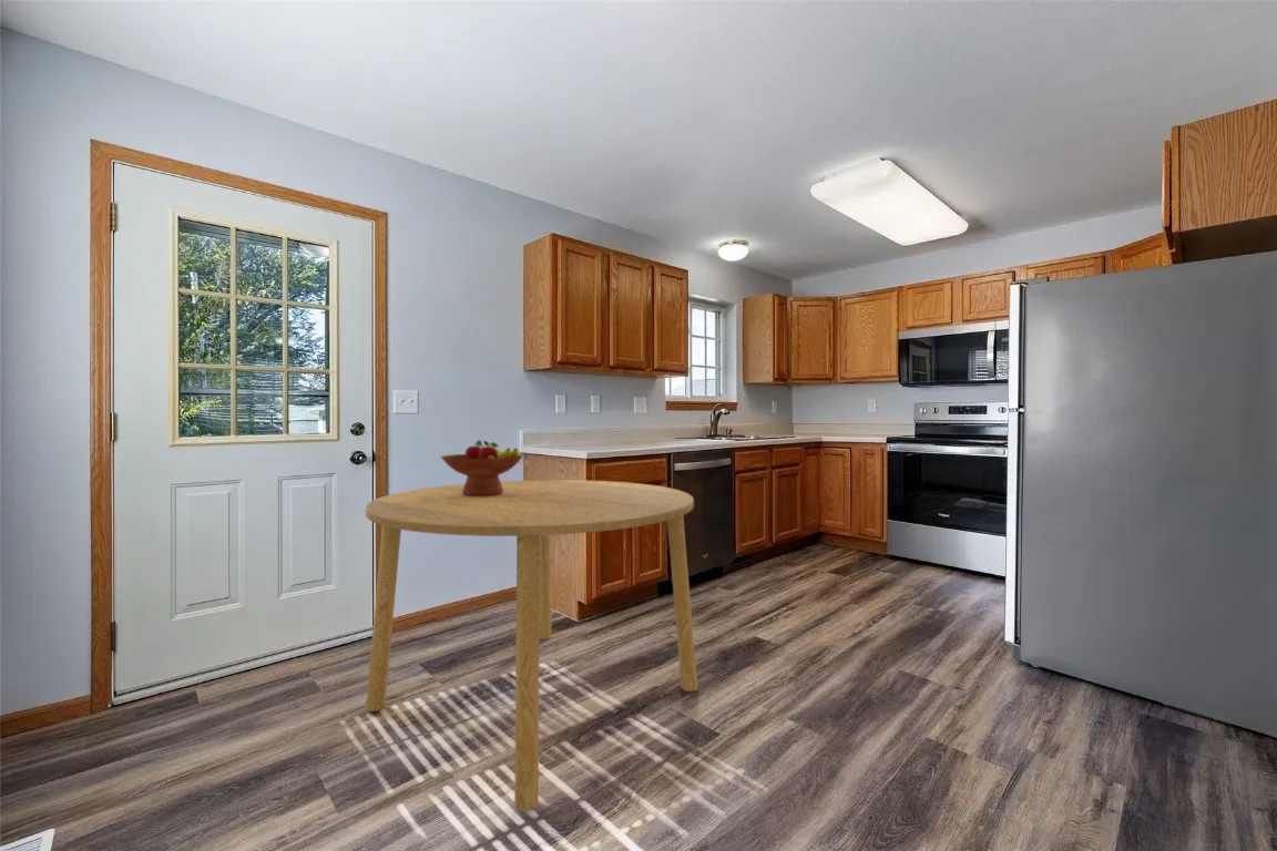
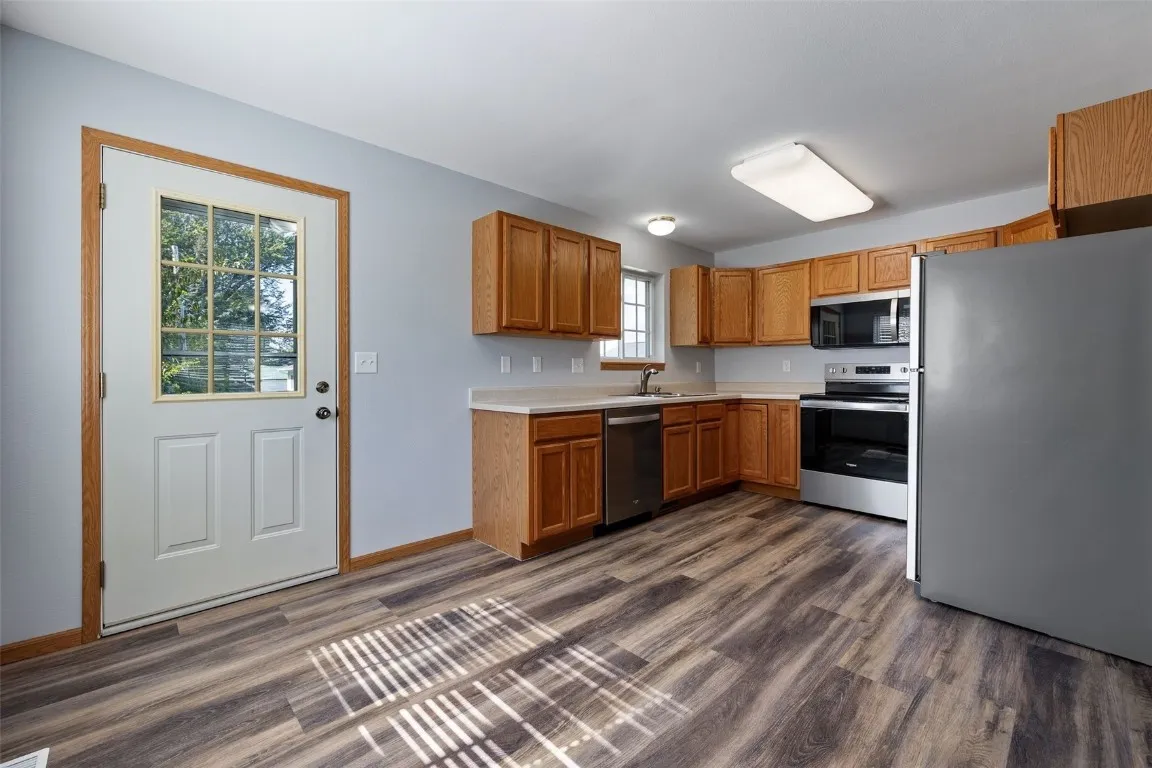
- dining table [365,479,698,812]
- fruit bowl [440,439,524,496]
